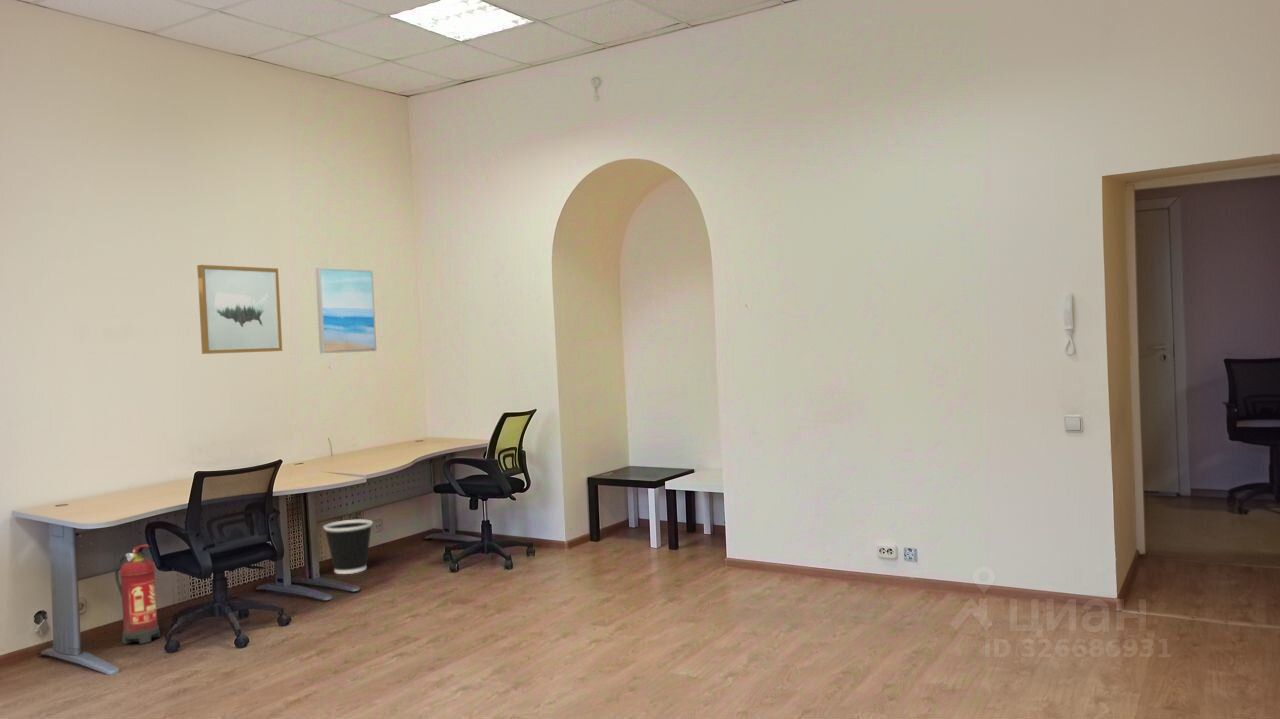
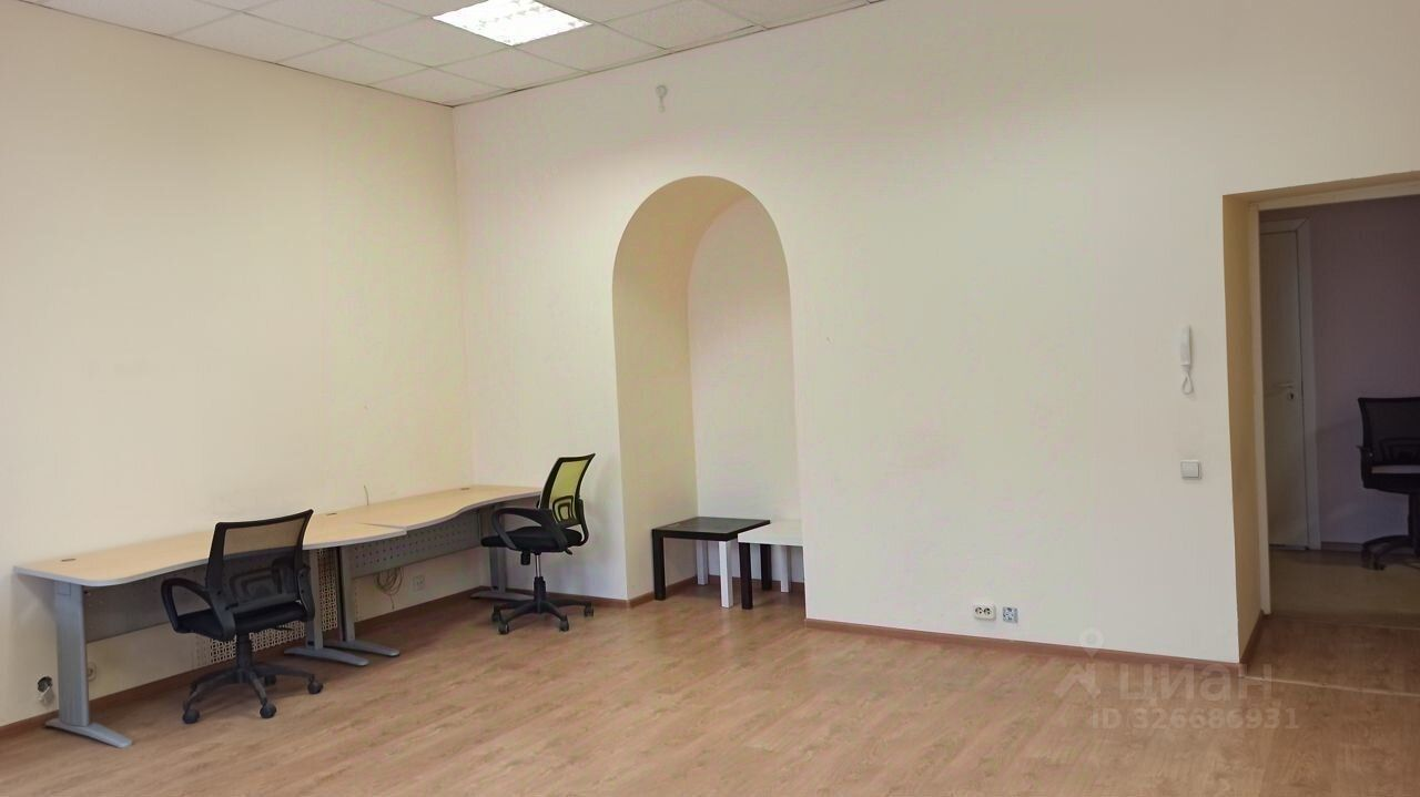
- wall art [314,267,378,354]
- wastebasket [323,519,374,575]
- fire extinguisher [114,543,161,645]
- wall art [196,264,283,355]
